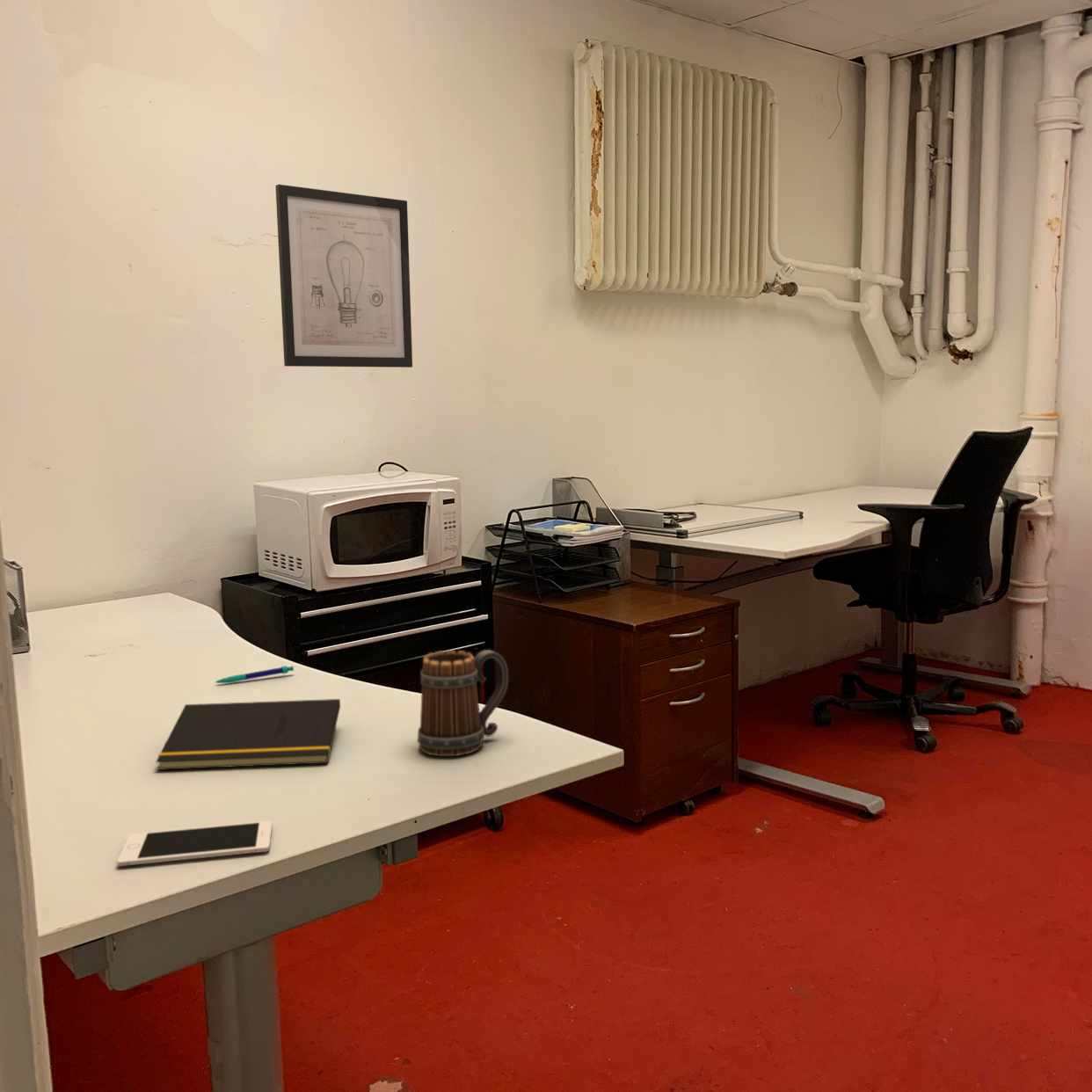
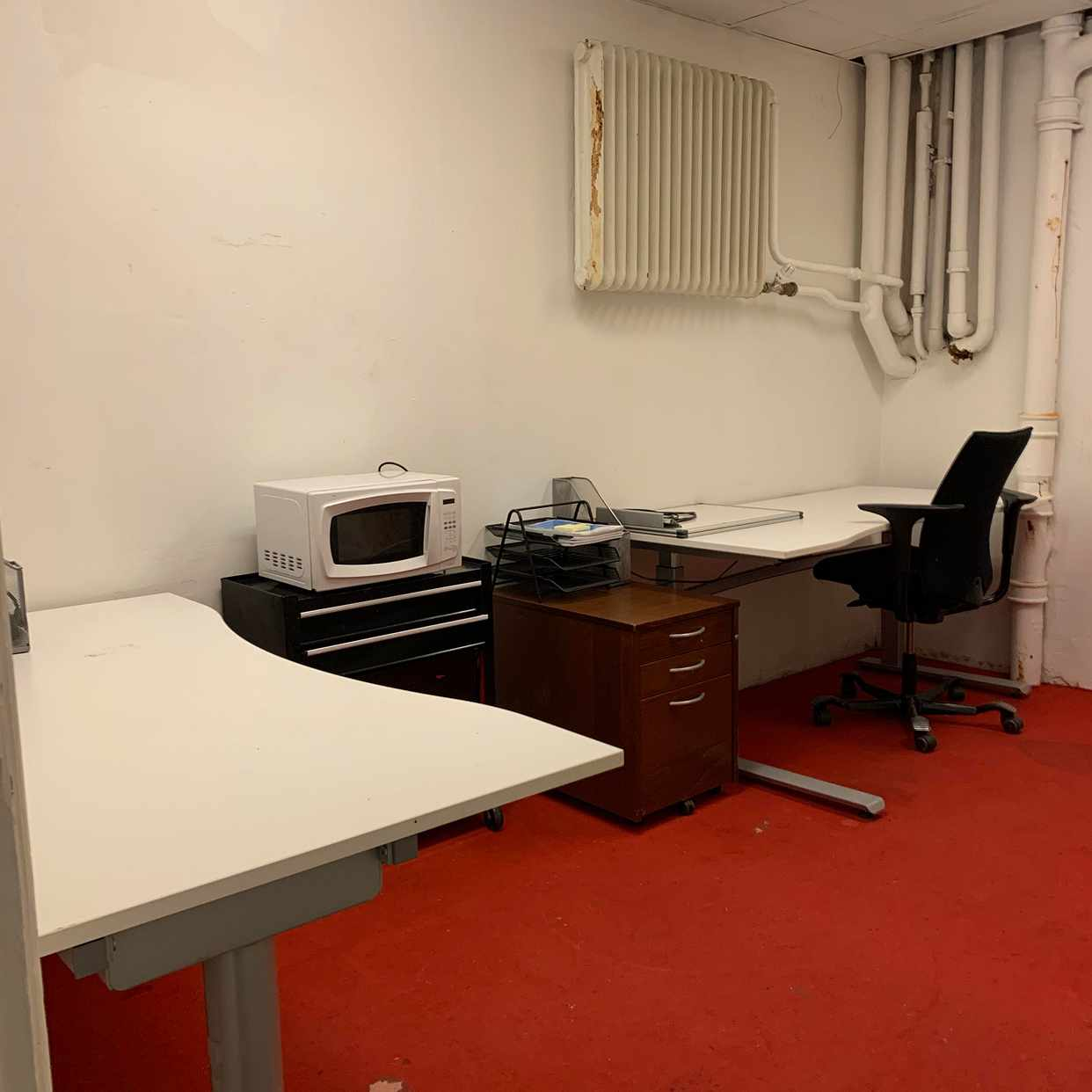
- notepad [155,698,341,771]
- wall art [274,184,413,368]
- mug [417,649,509,757]
- pen [215,665,295,684]
- cell phone [117,819,273,867]
